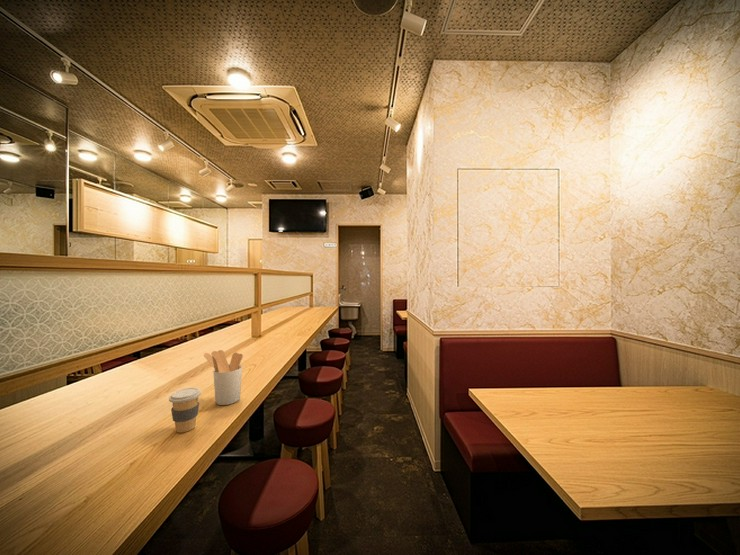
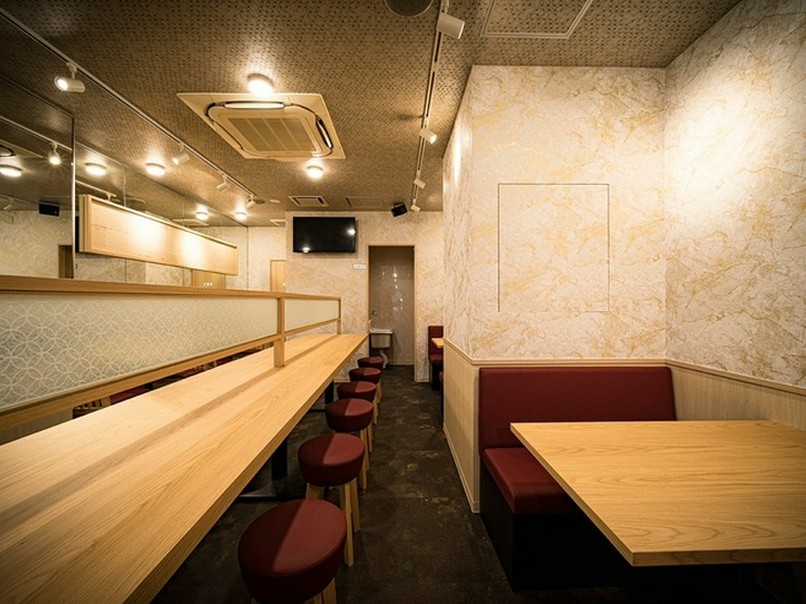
- coffee cup [168,387,202,434]
- utensil holder [203,349,244,406]
